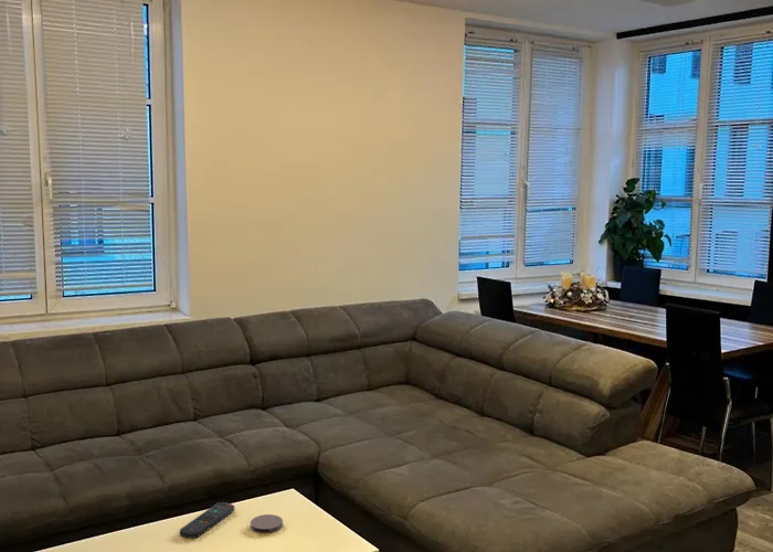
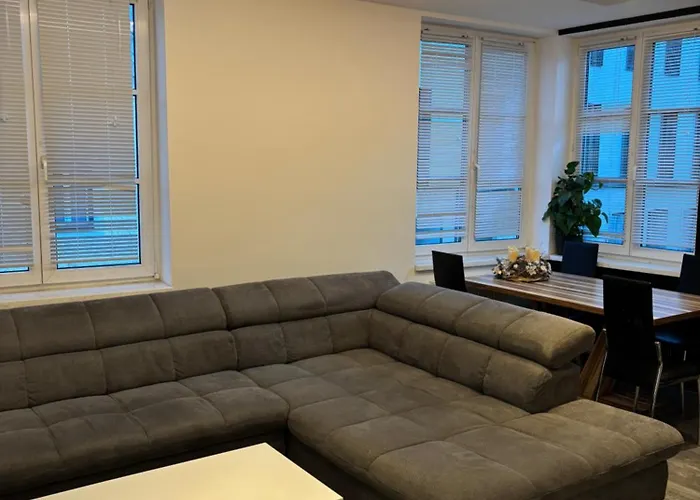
- remote control [179,501,235,540]
- coaster [250,513,284,534]
